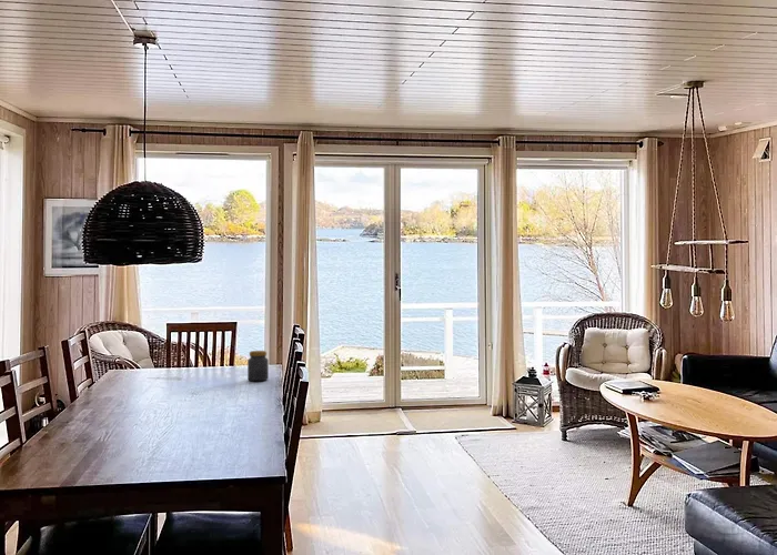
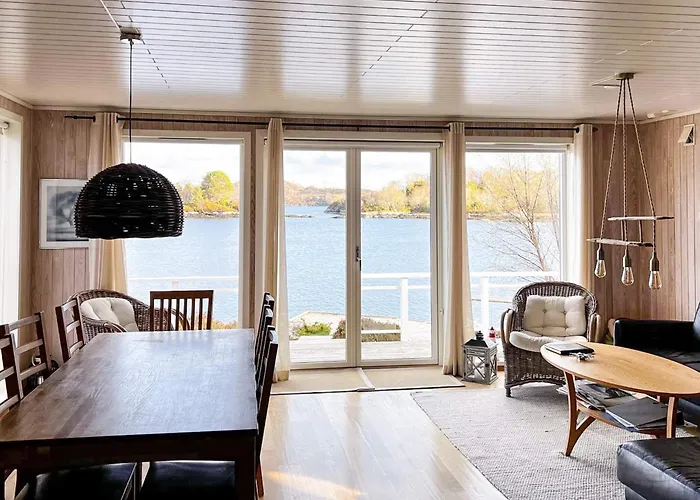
- jar [246,350,270,382]
